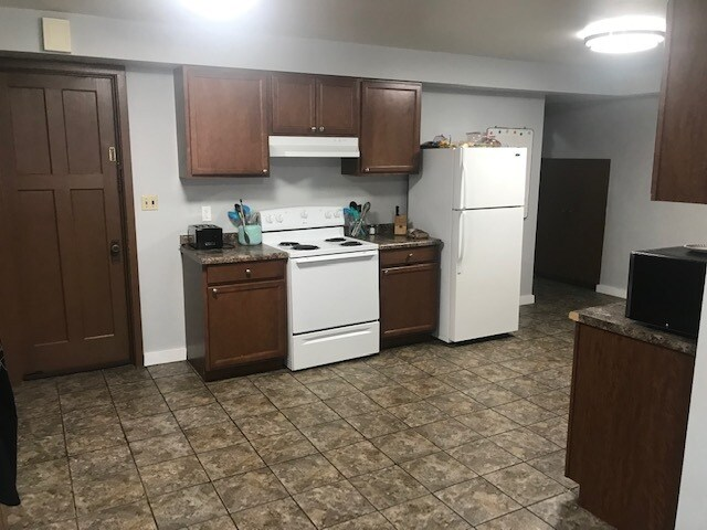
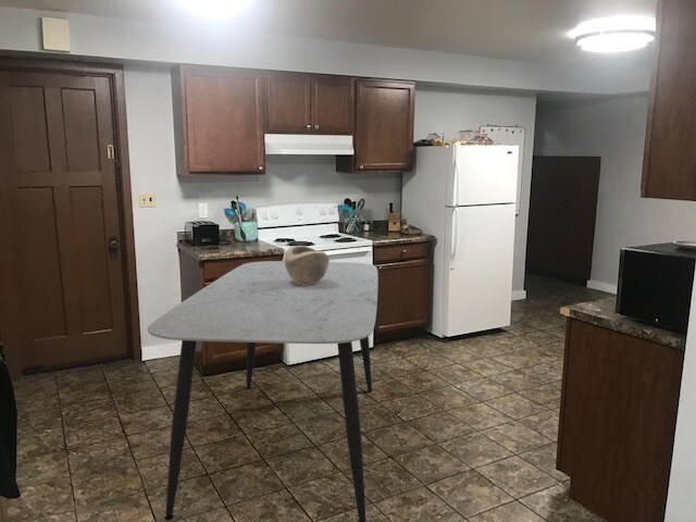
+ decorative bowl [284,245,331,285]
+ dining table [147,260,380,522]
